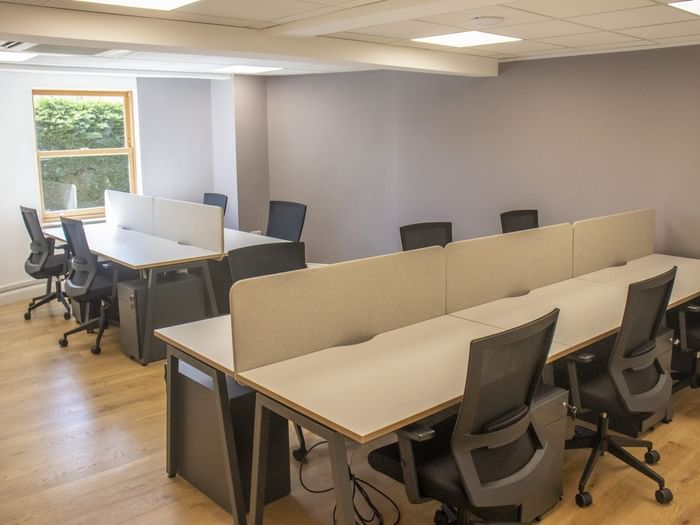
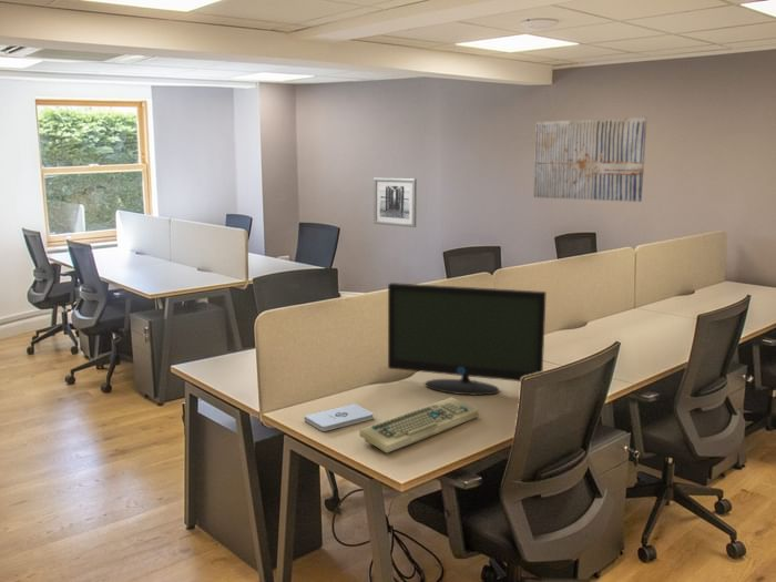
+ monitor [387,282,548,396]
+ keyboard [358,396,480,453]
+ wall art [372,176,418,228]
+ notepad [303,404,375,432]
+ wall art [532,116,649,203]
